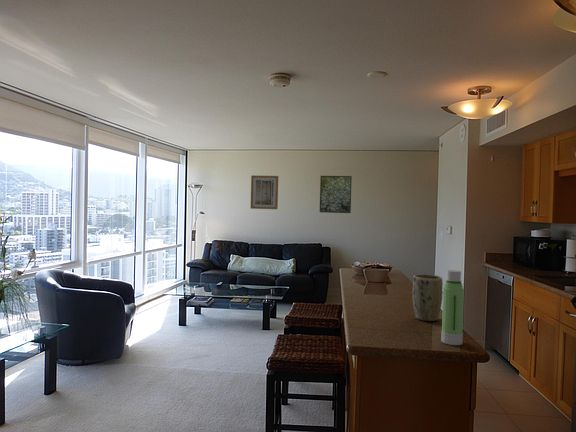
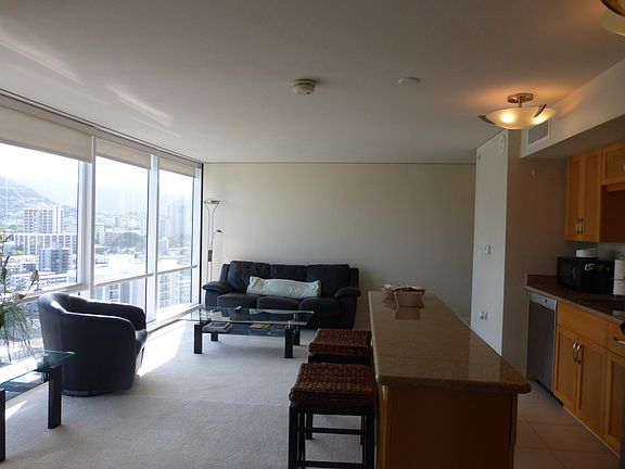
- wall art [250,174,279,210]
- water bottle [440,269,465,346]
- plant pot [411,273,444,322]
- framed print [319,175,353,214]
